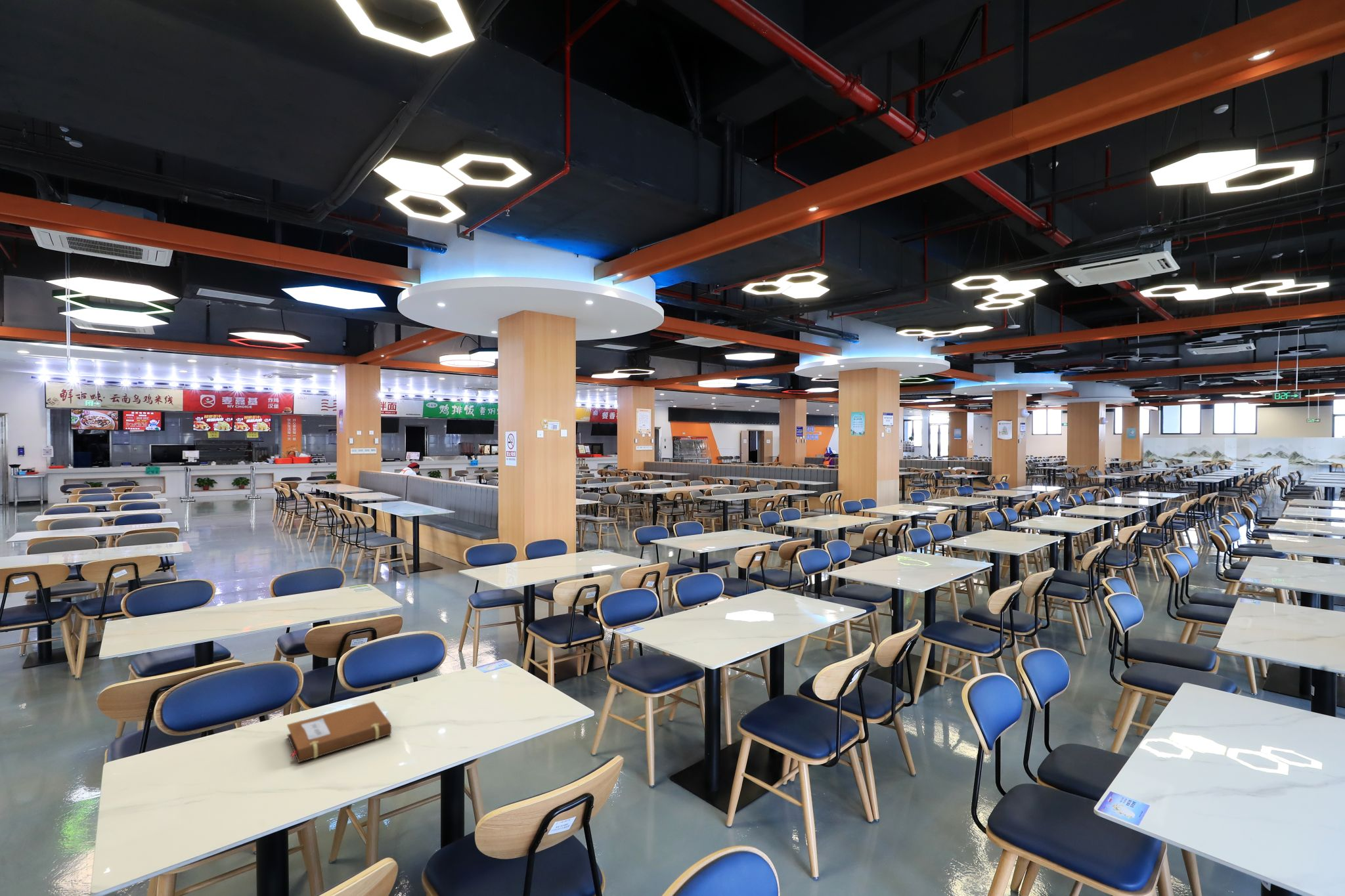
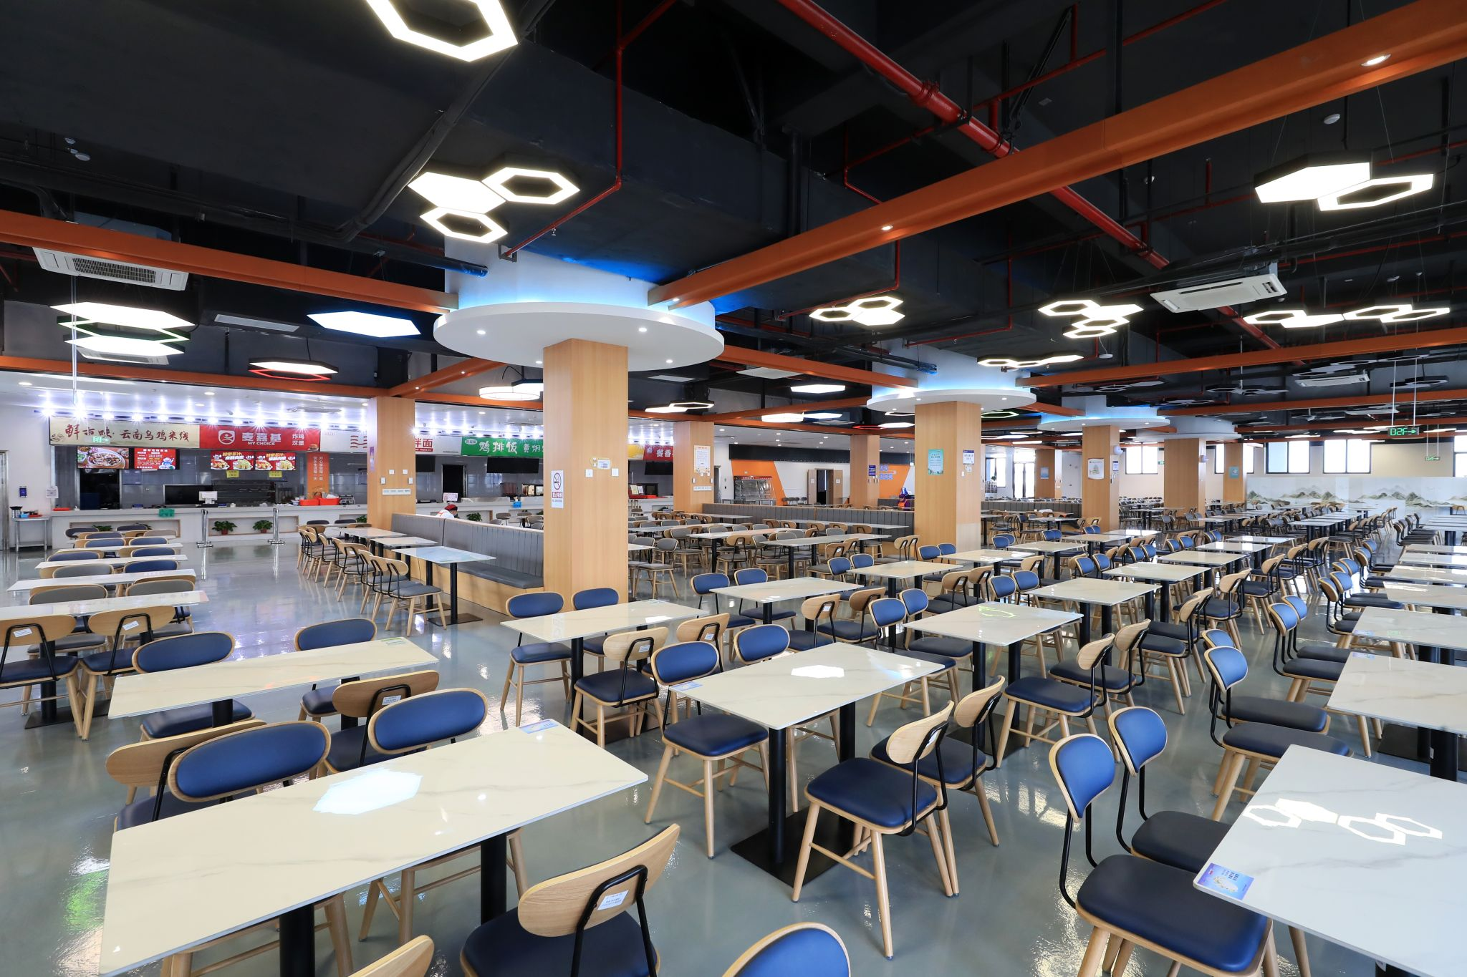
- notebook [286,700,392,763]
